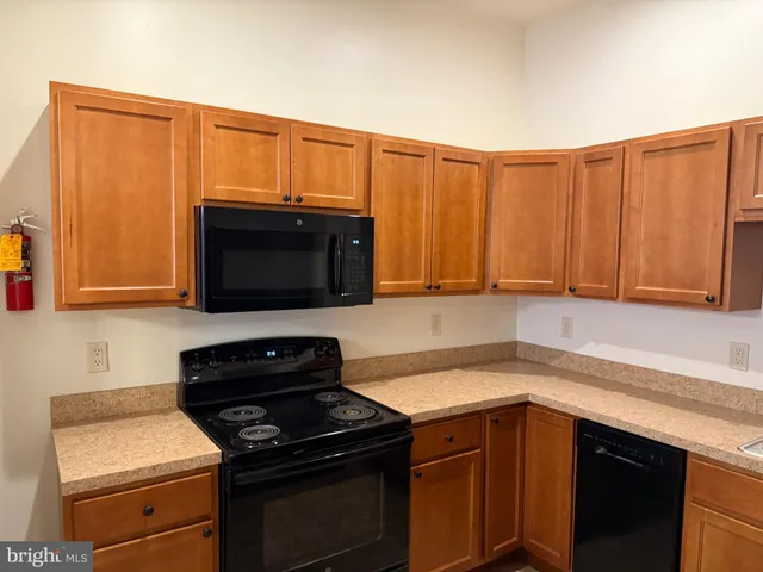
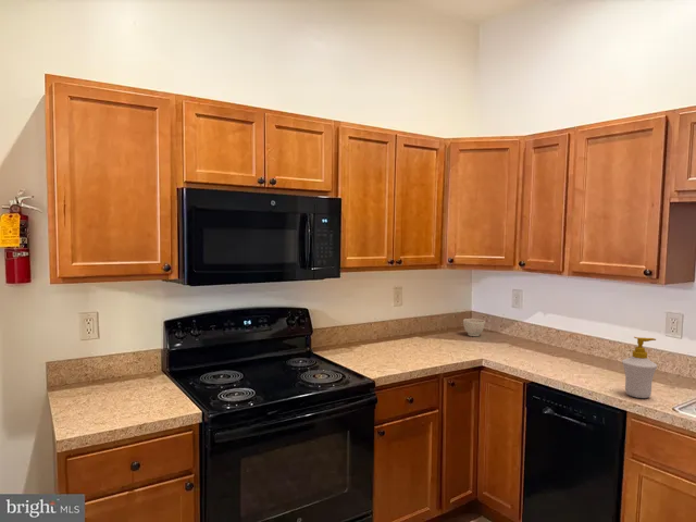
+ soap bottle [621,336,658,399]
+ bowl [462,318,486,337]
